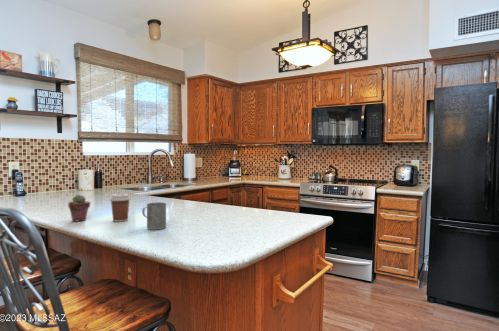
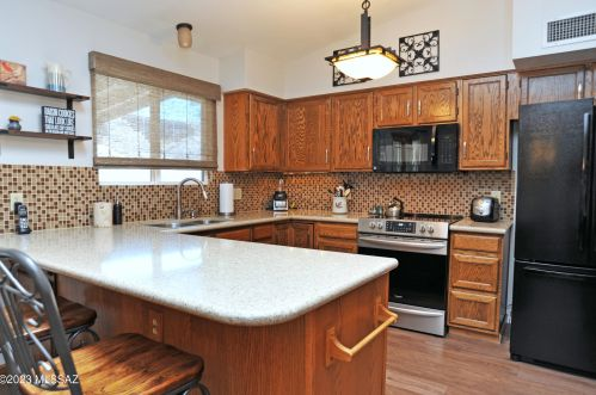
- coffee cup [109,193,132,223]
- potted succulent [67,194,91,222]
- mug [141,201,167,231]
